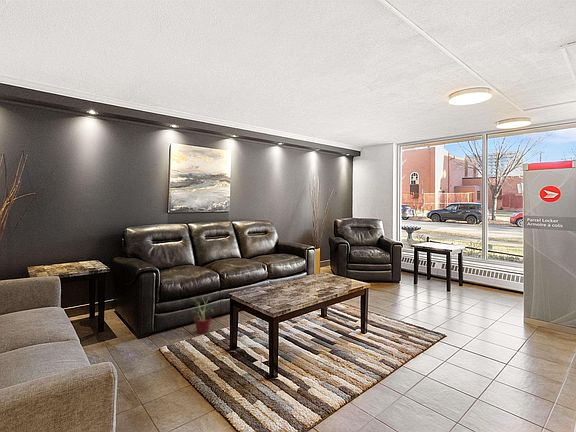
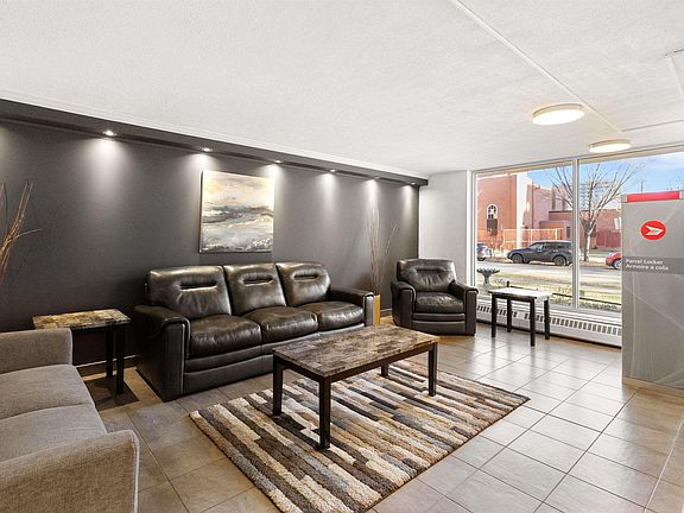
- potted plant [192,295,214,334]
